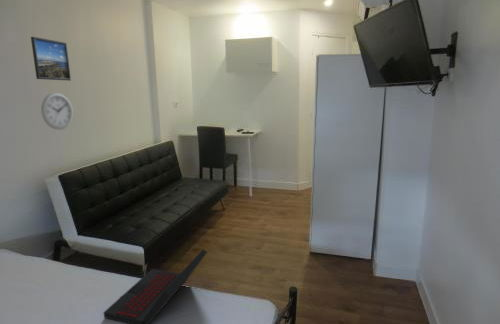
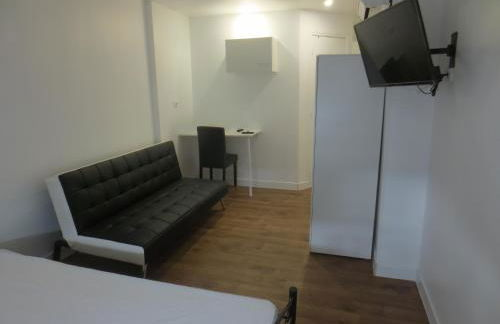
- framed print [30,36,72,82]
- wall clock [40,92,74,130]
- laptop [103,248,208,324]
